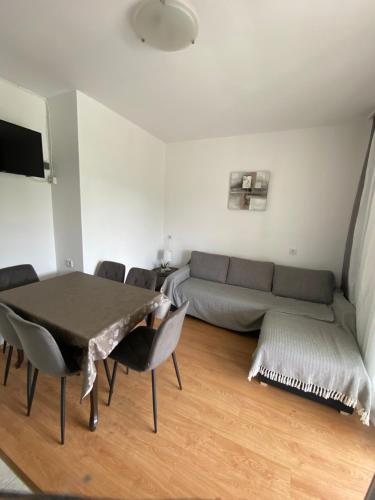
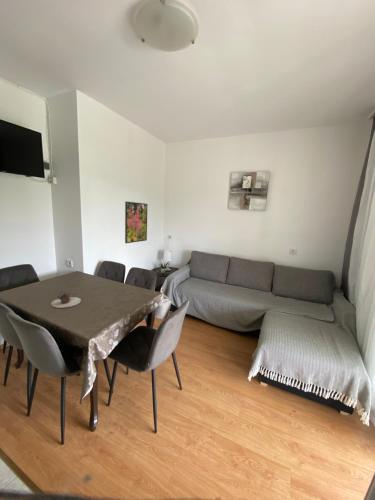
+ teapot [50,290,82,309]
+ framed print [124,200,149,244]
